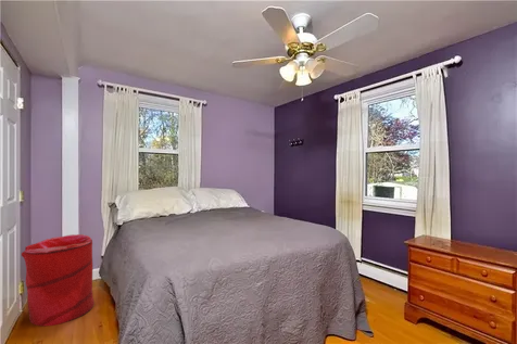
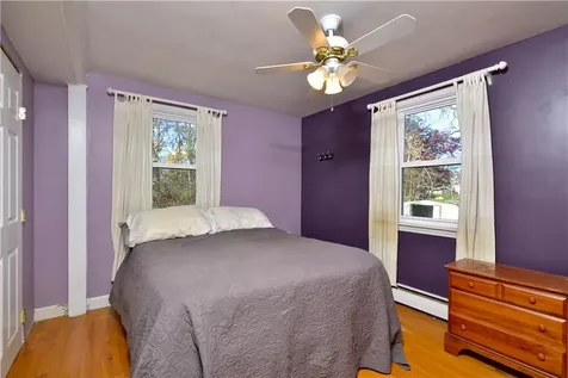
- laundry hamper [21,233,96,327]
